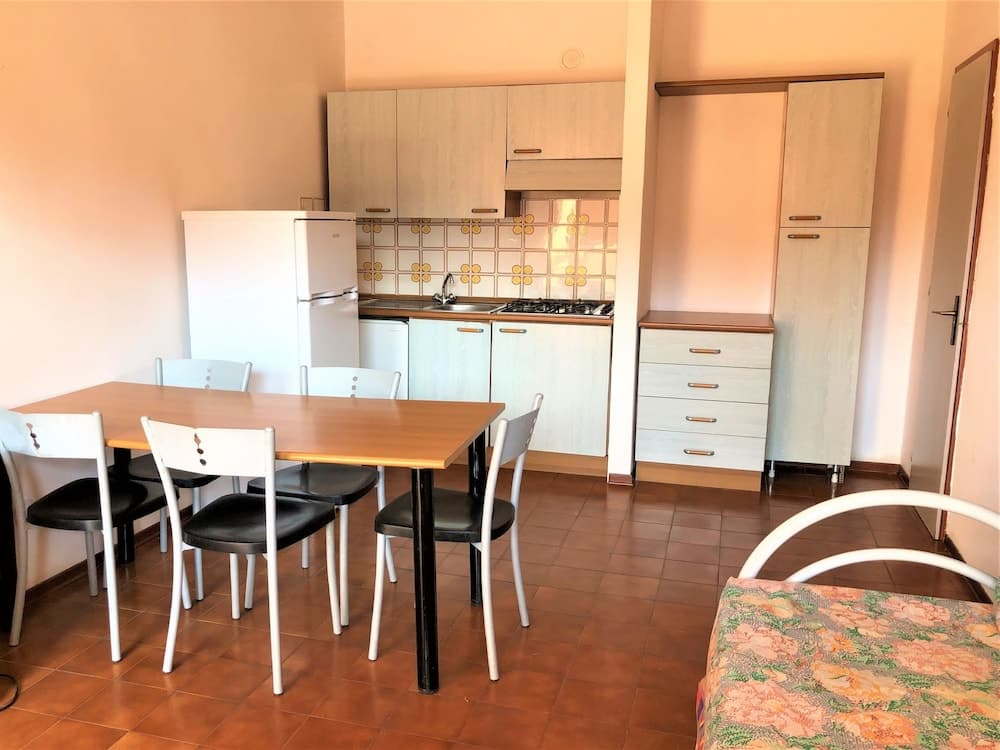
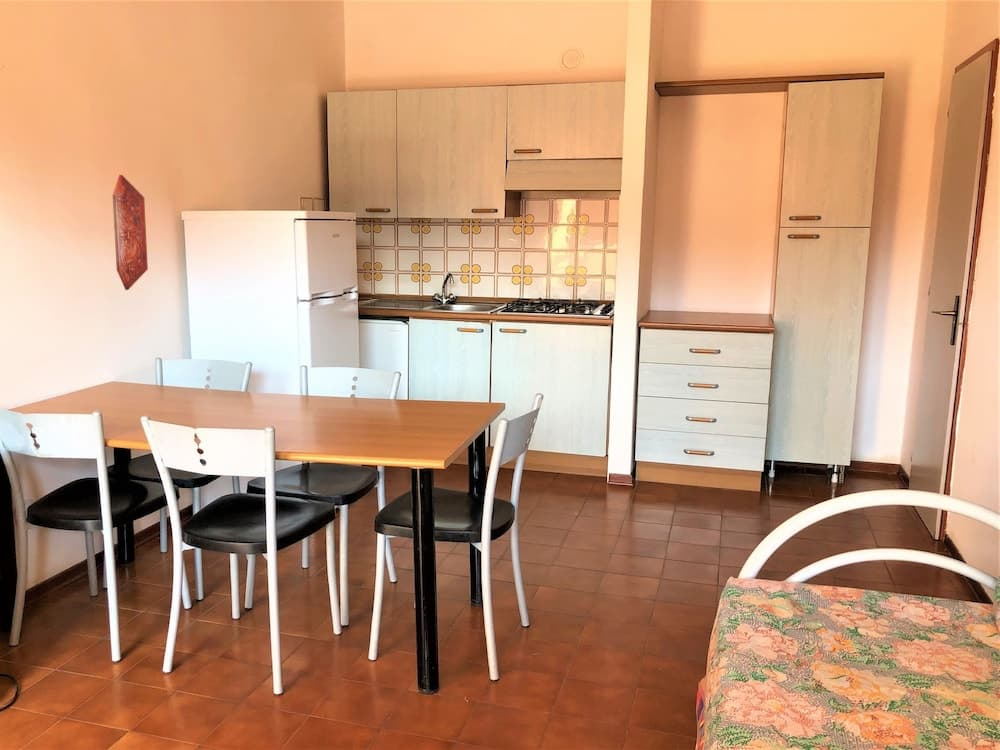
+ carved panel [112,174,149,291]
